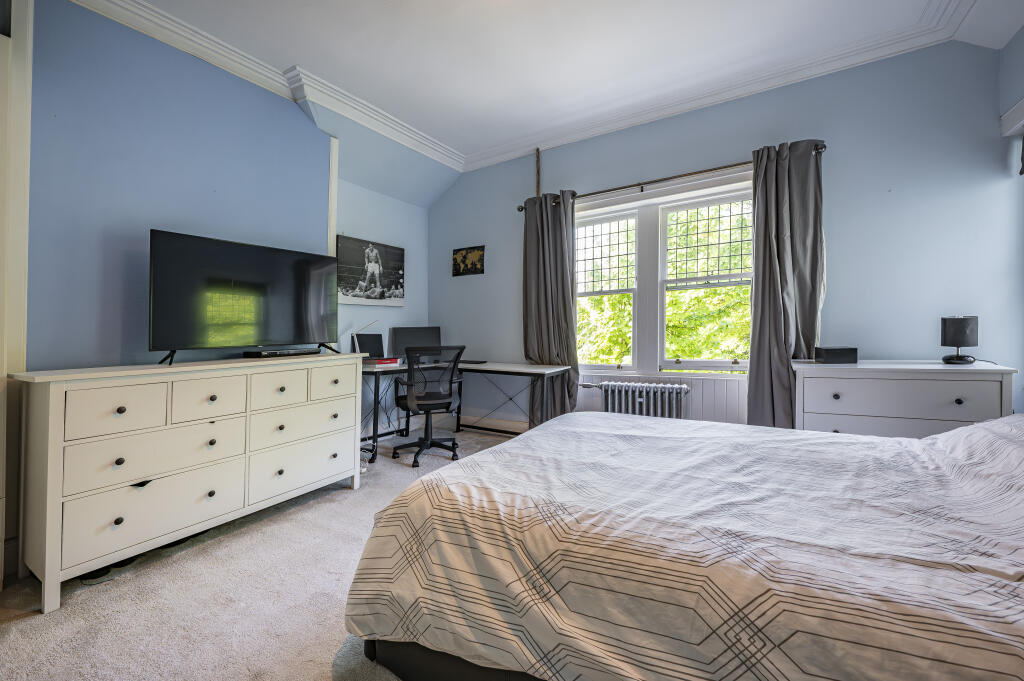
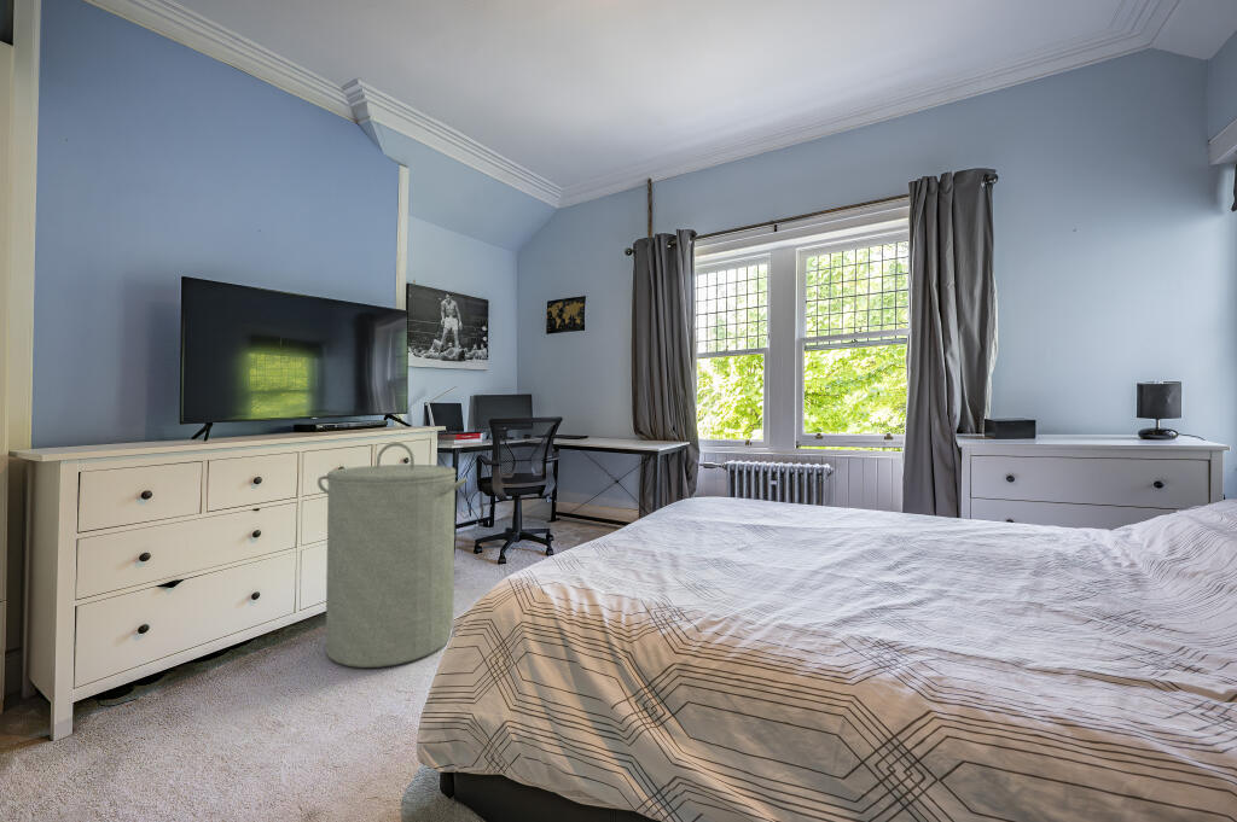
+ laundry hamper [316,442,467,669]
